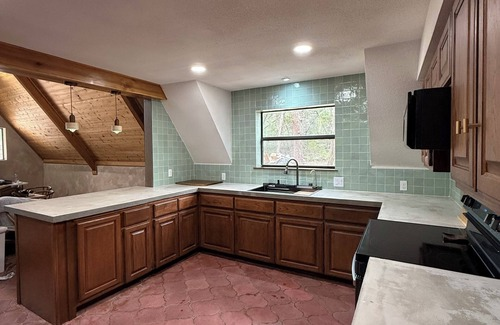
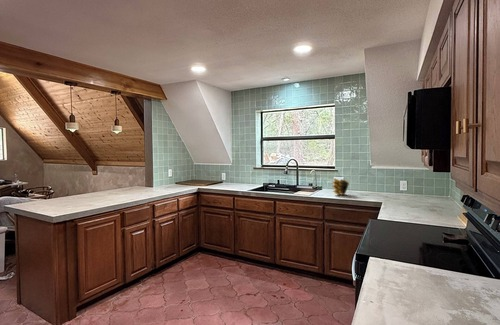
+ banana [331,177,350,196]
